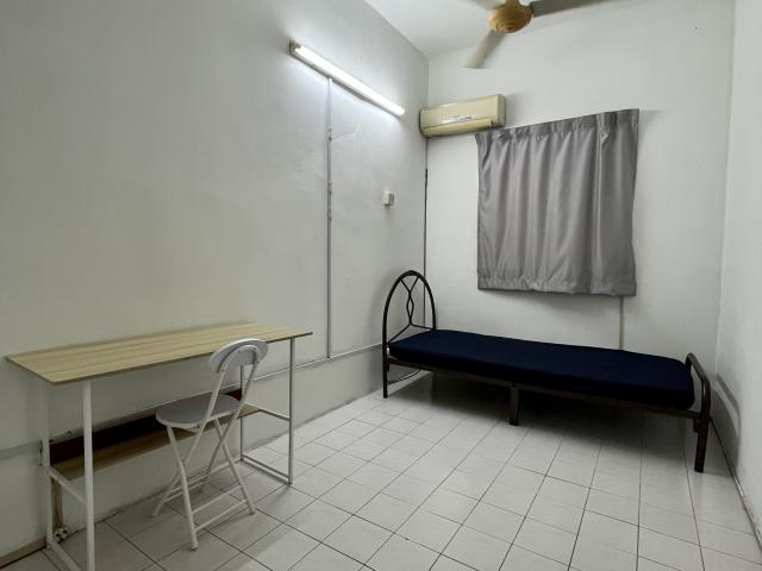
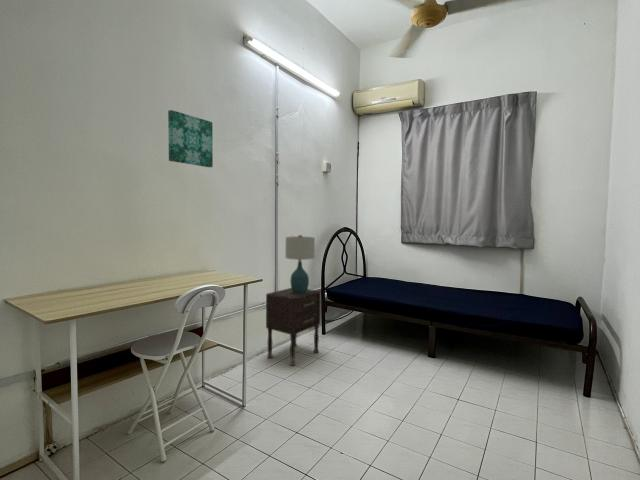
+ table lamp [285,234,316,294]
+ nightstand [265,287,321,367]
+ wall art [167,109,214,168]
